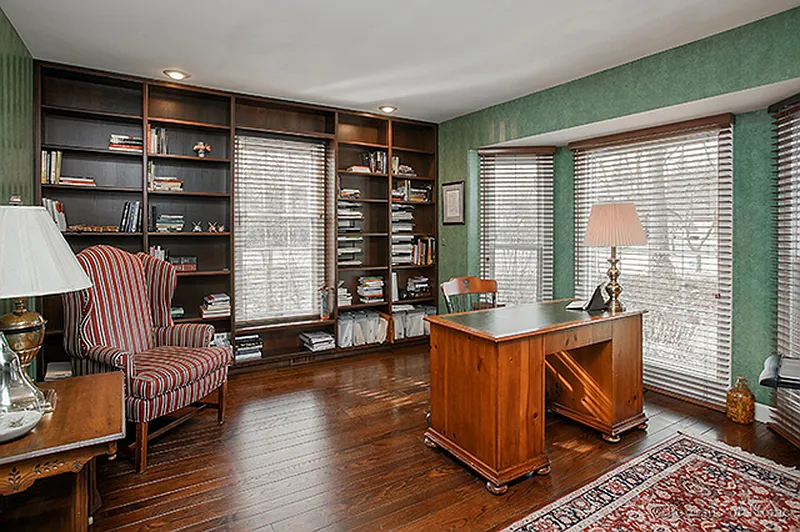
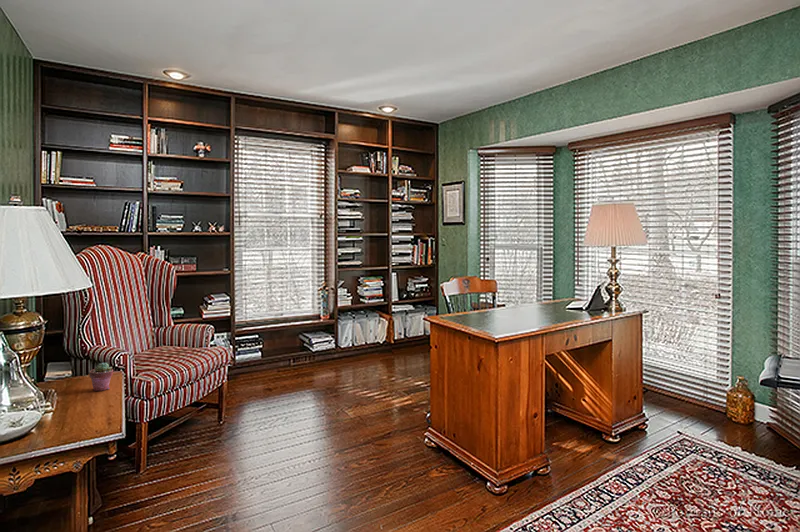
+ potted succulent [88,361,114,392]
